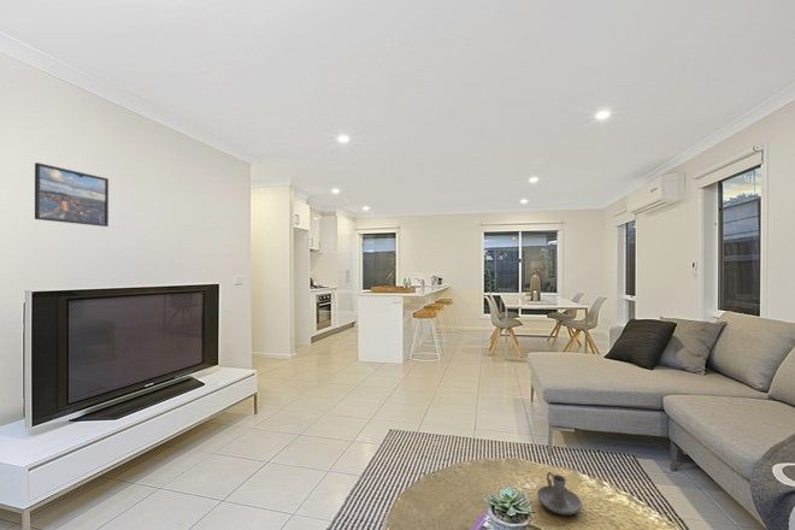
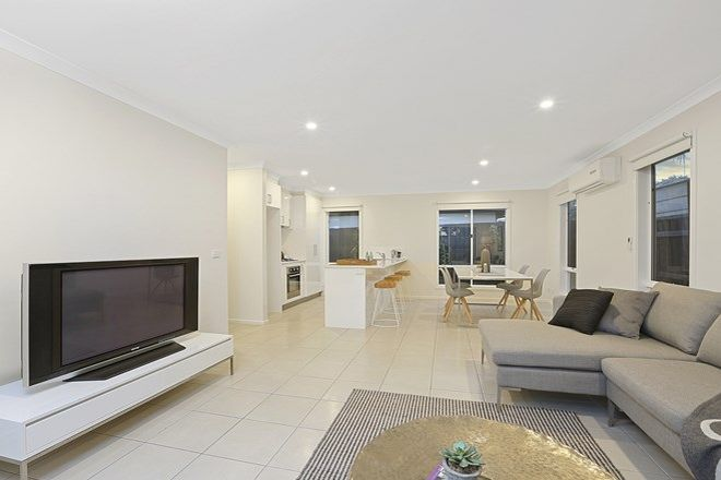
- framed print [34,161,110,228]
- candle holder [536,471,583,516]
